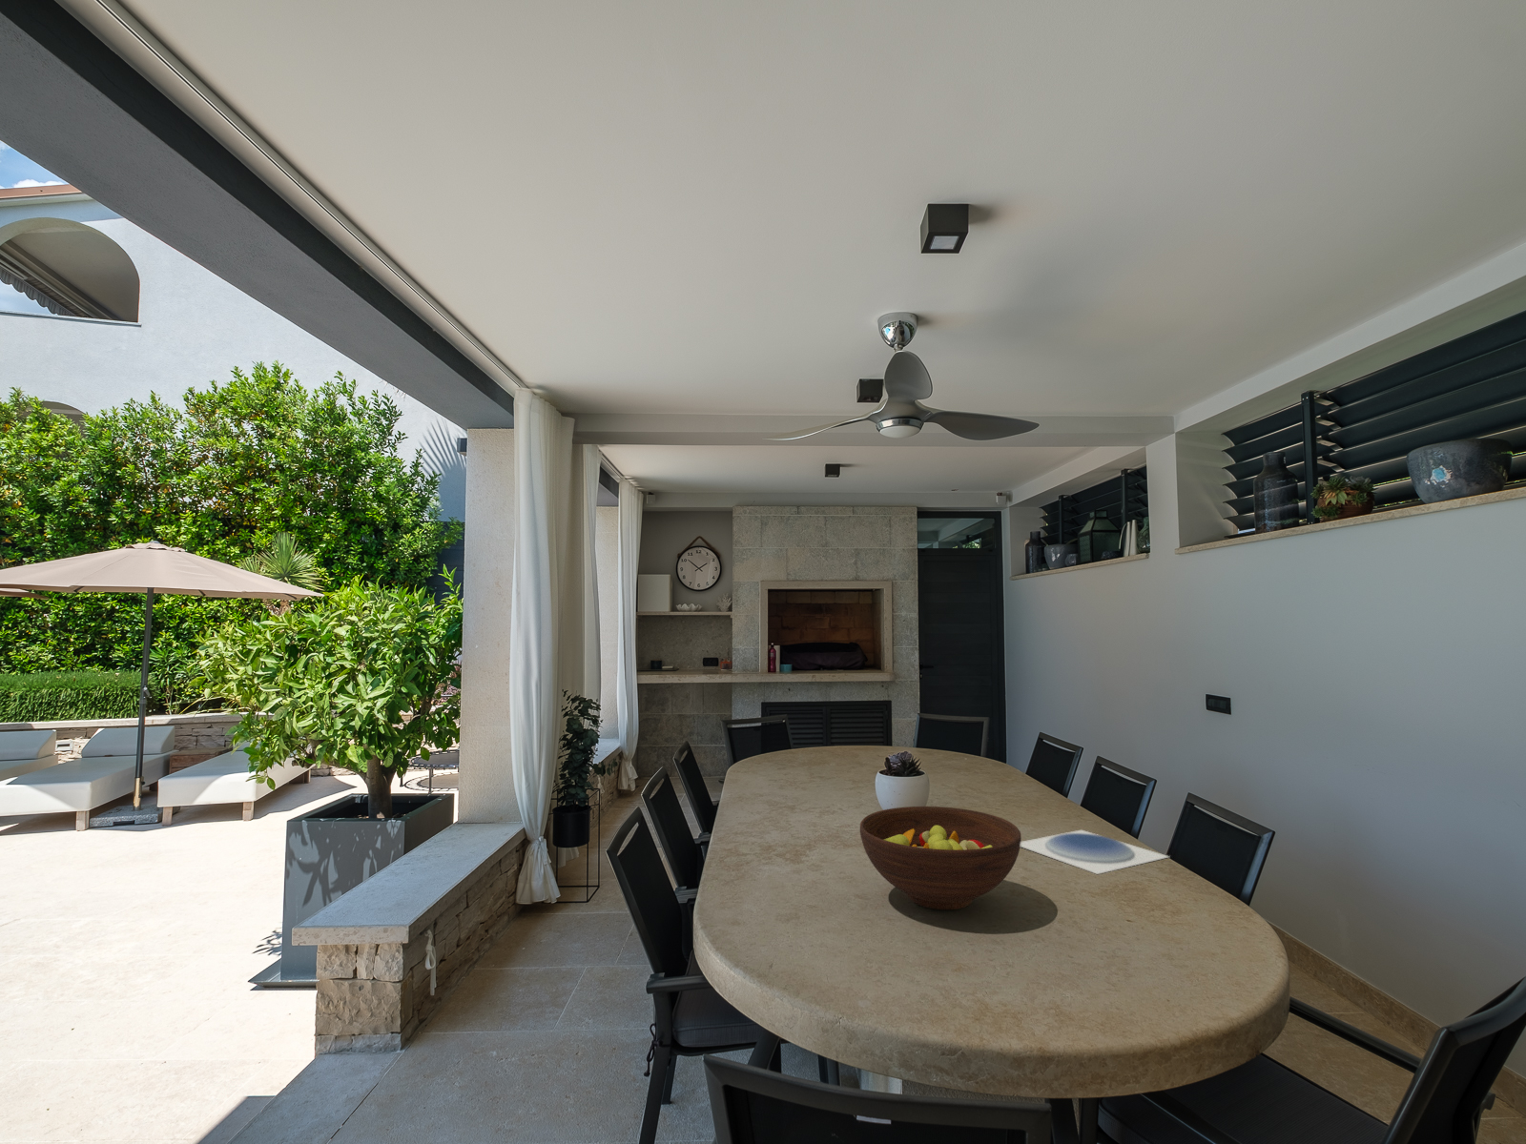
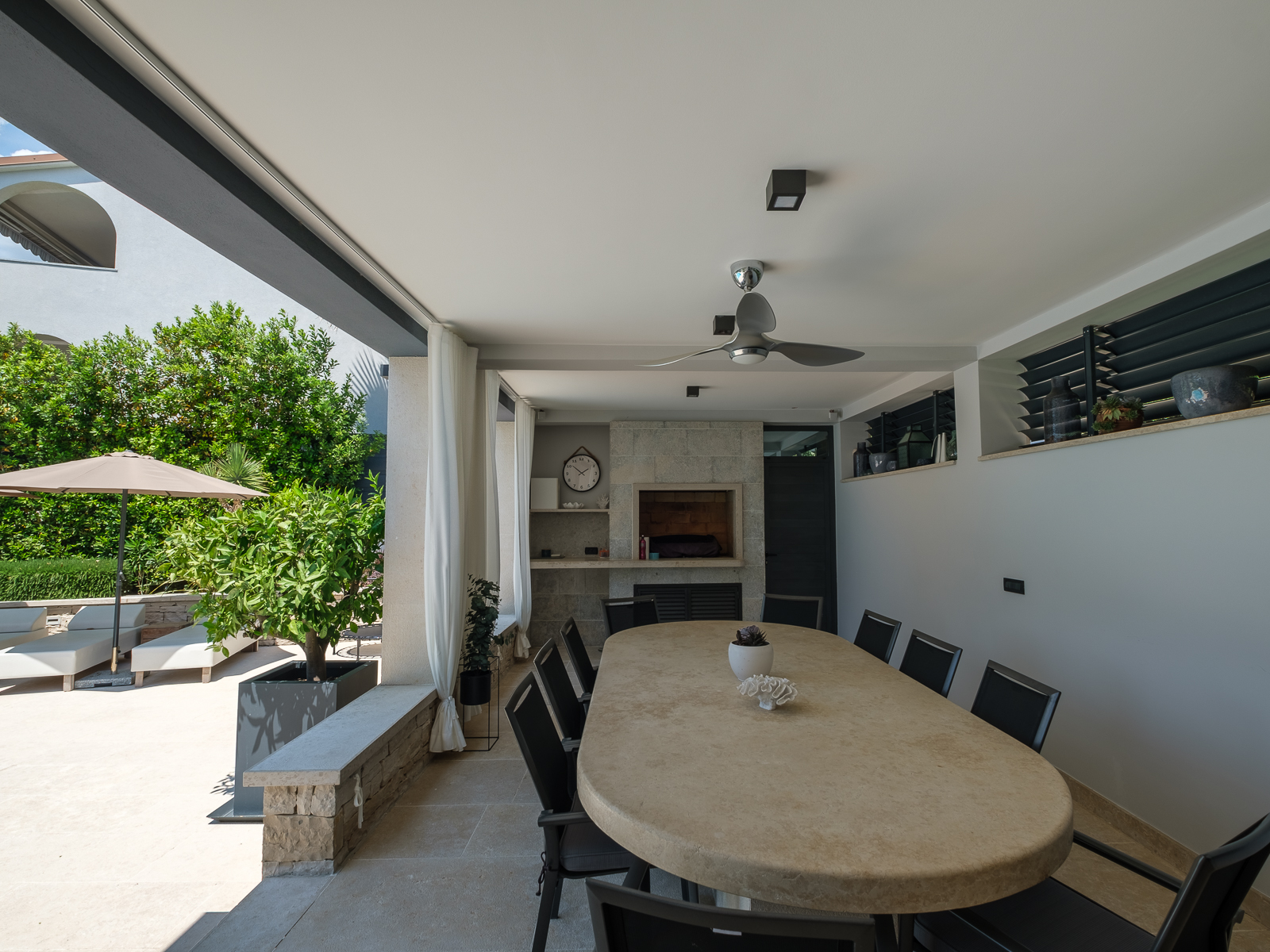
- plate [1020,829,1172,875]
- fruit bowl [859,805,1023,911]
